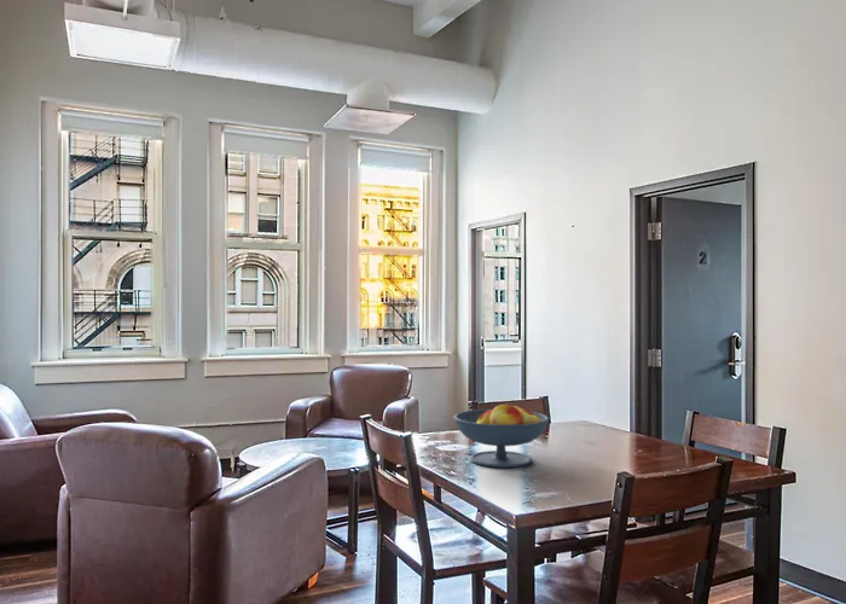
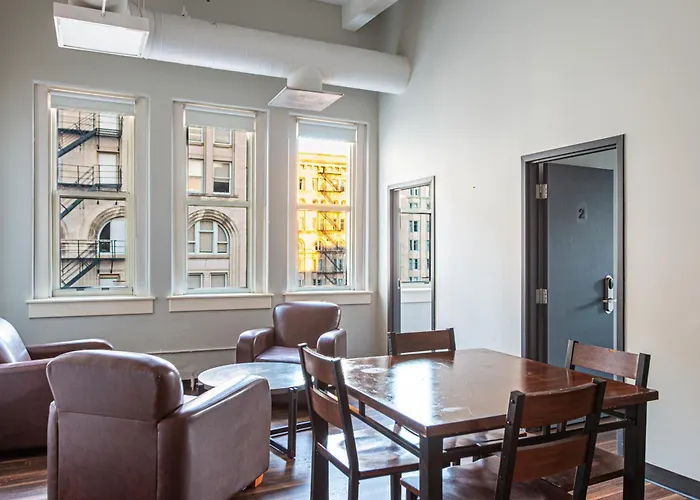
- fruit bowl [452,402,550,469]
